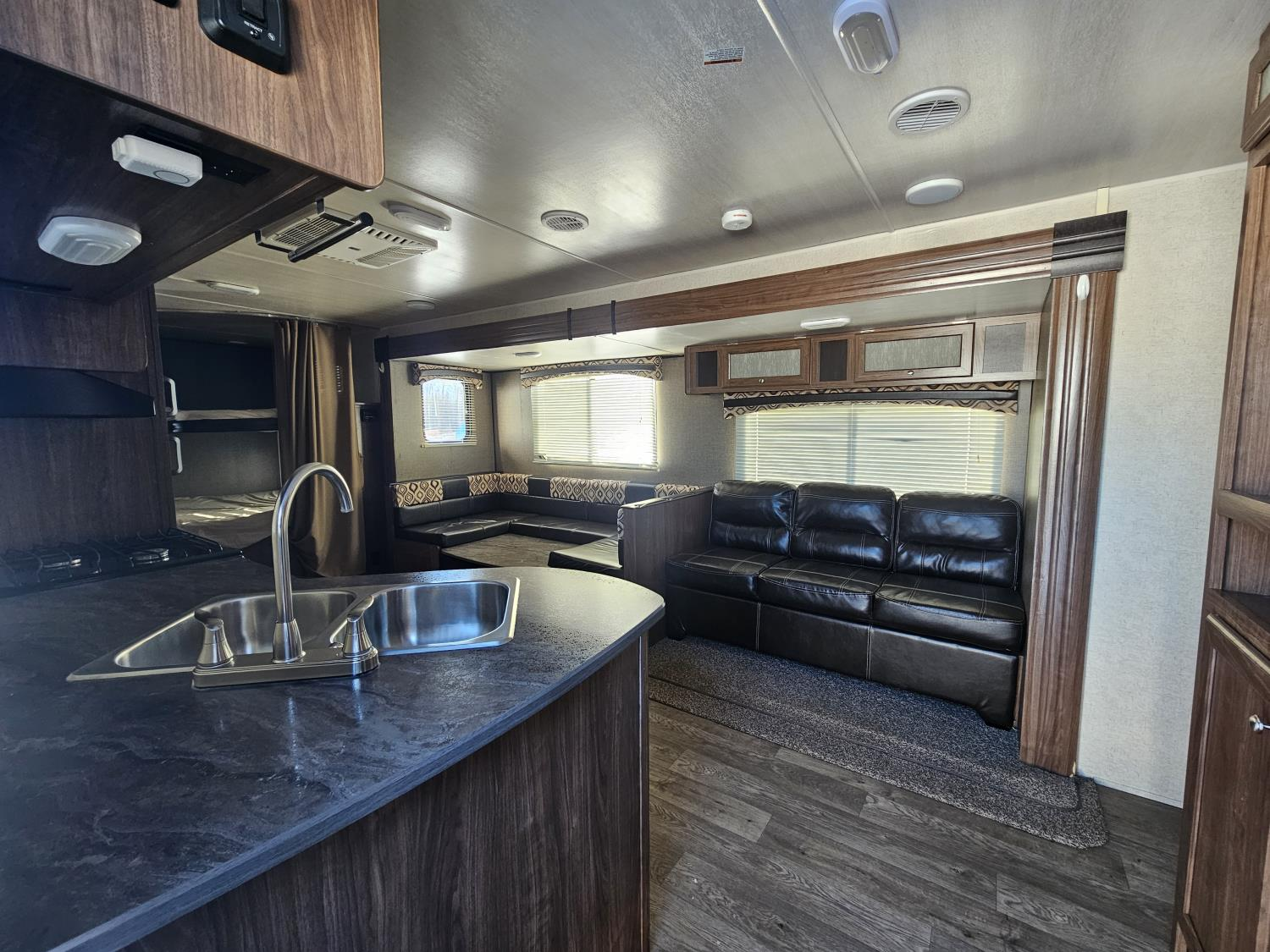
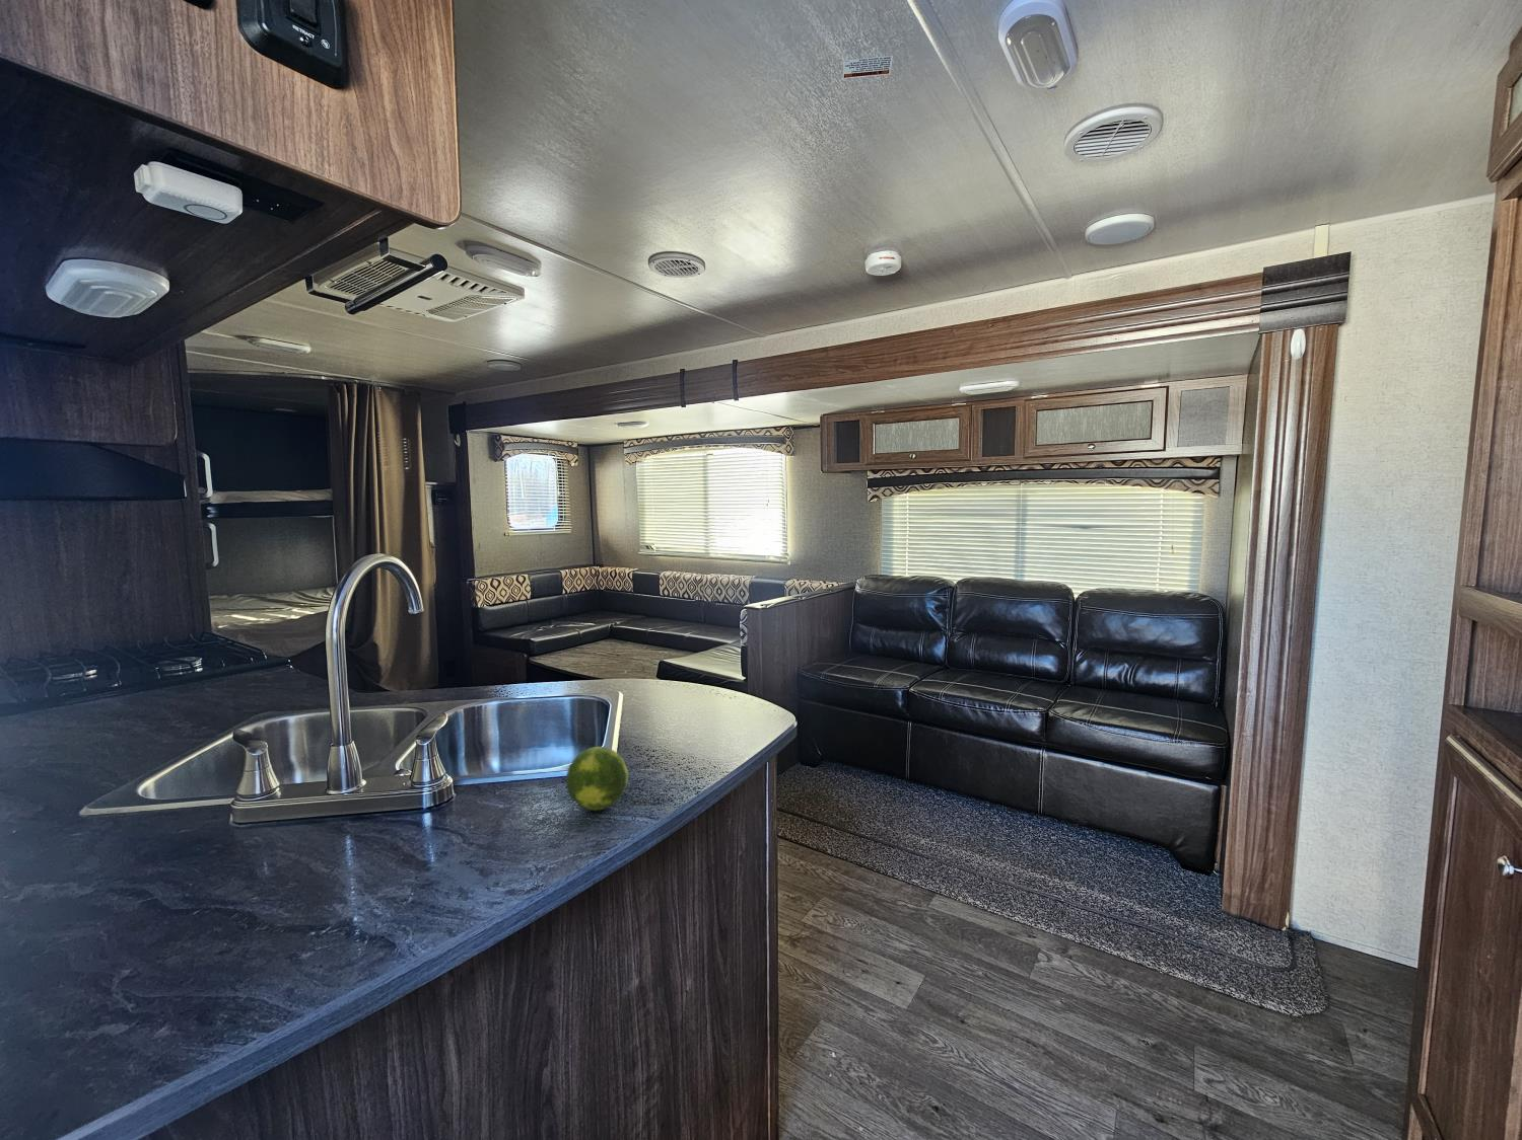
+ fruit [566,746,629,812]
